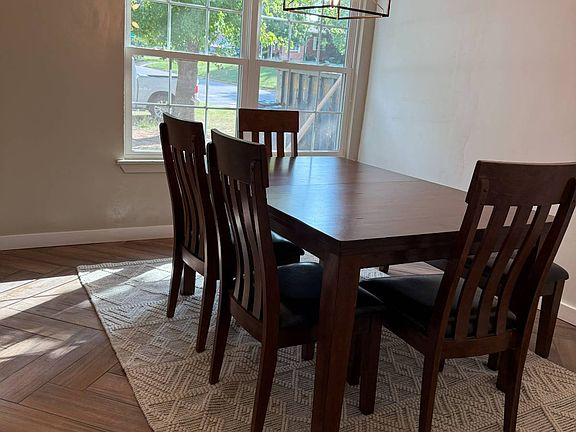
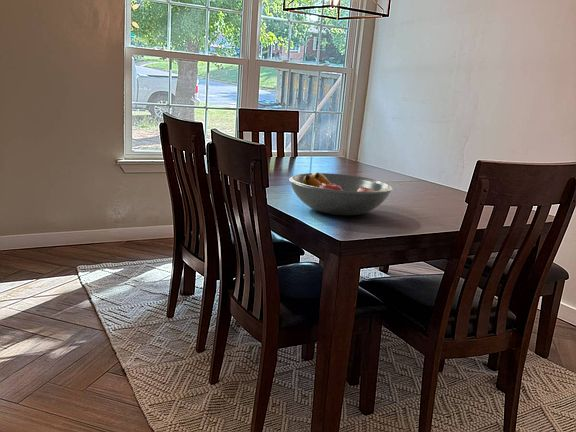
+ fruit bowl [288,171,393,216]
